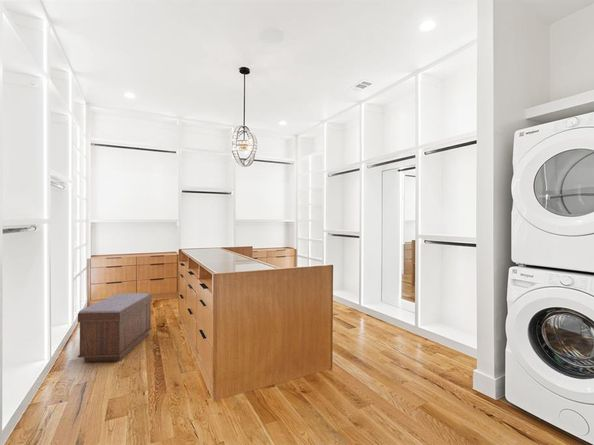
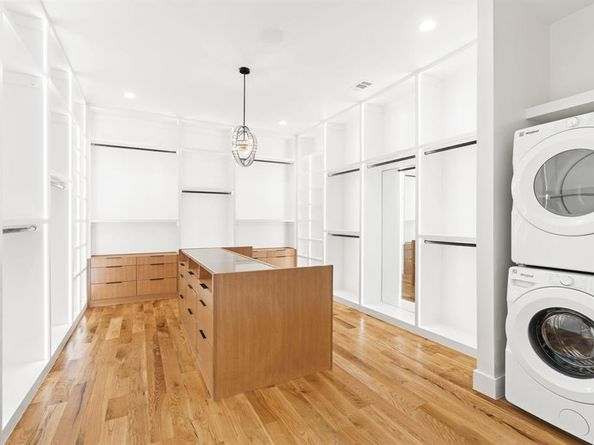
- bench [77,292,153,362]
